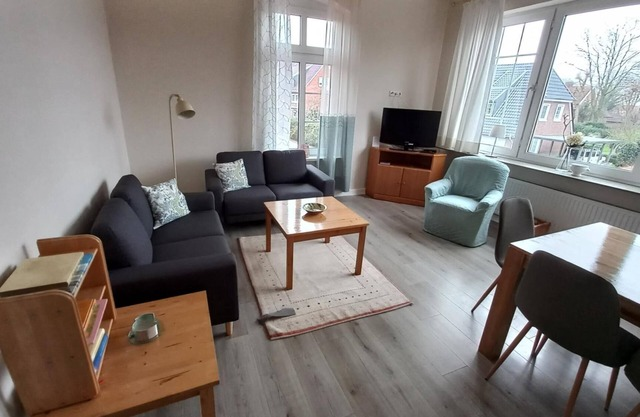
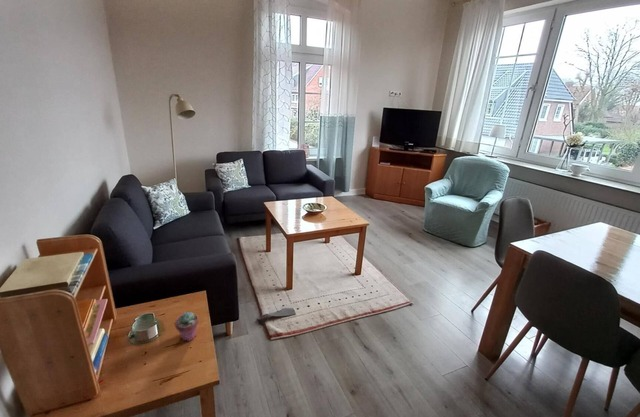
+ potted succulent [174,311,199,342]
